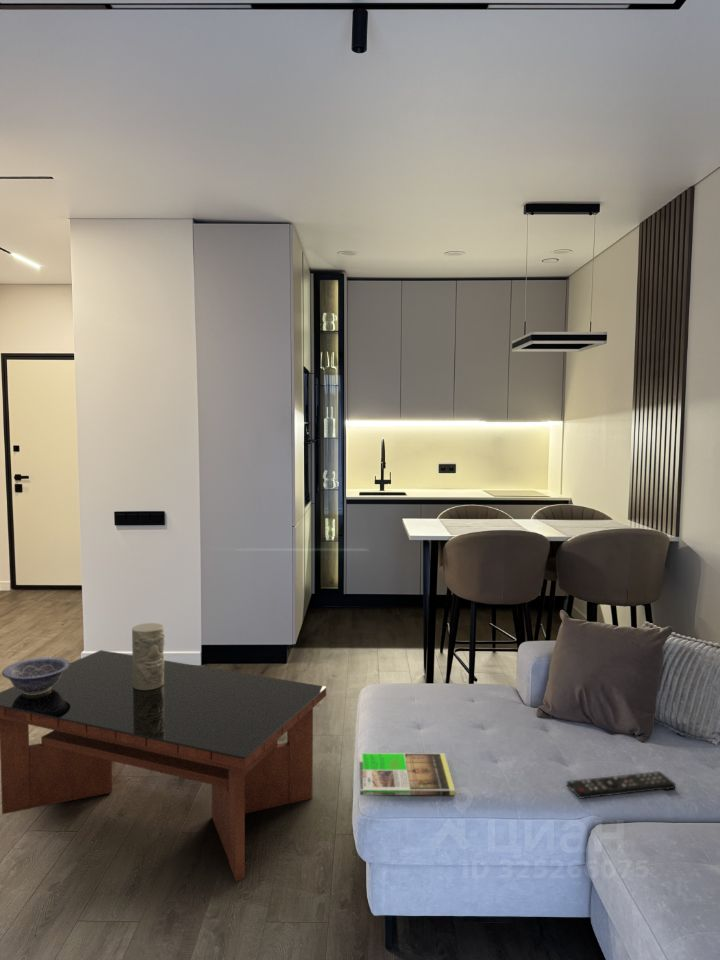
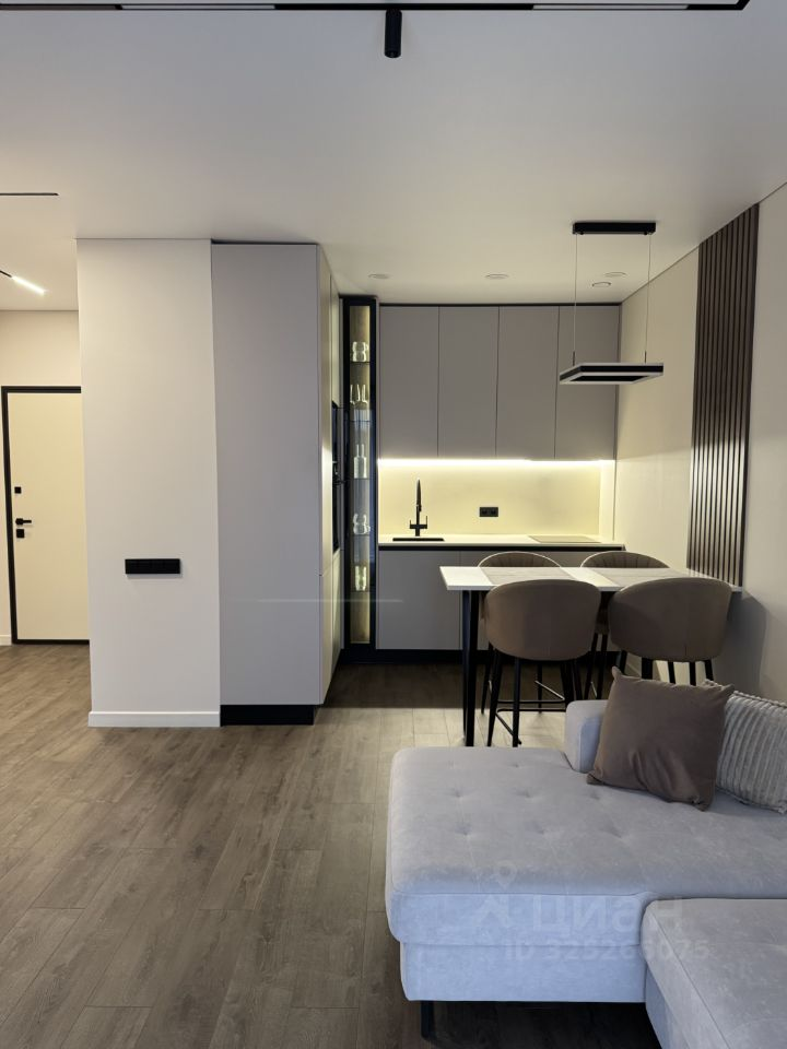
- magazine [358,752,456,796]
- coffee table [0,649,327,882]
- decorative bowl [1,656,70,695]
- remote control [566,770,676,800]
- decorative vase [131,622,166,690]
